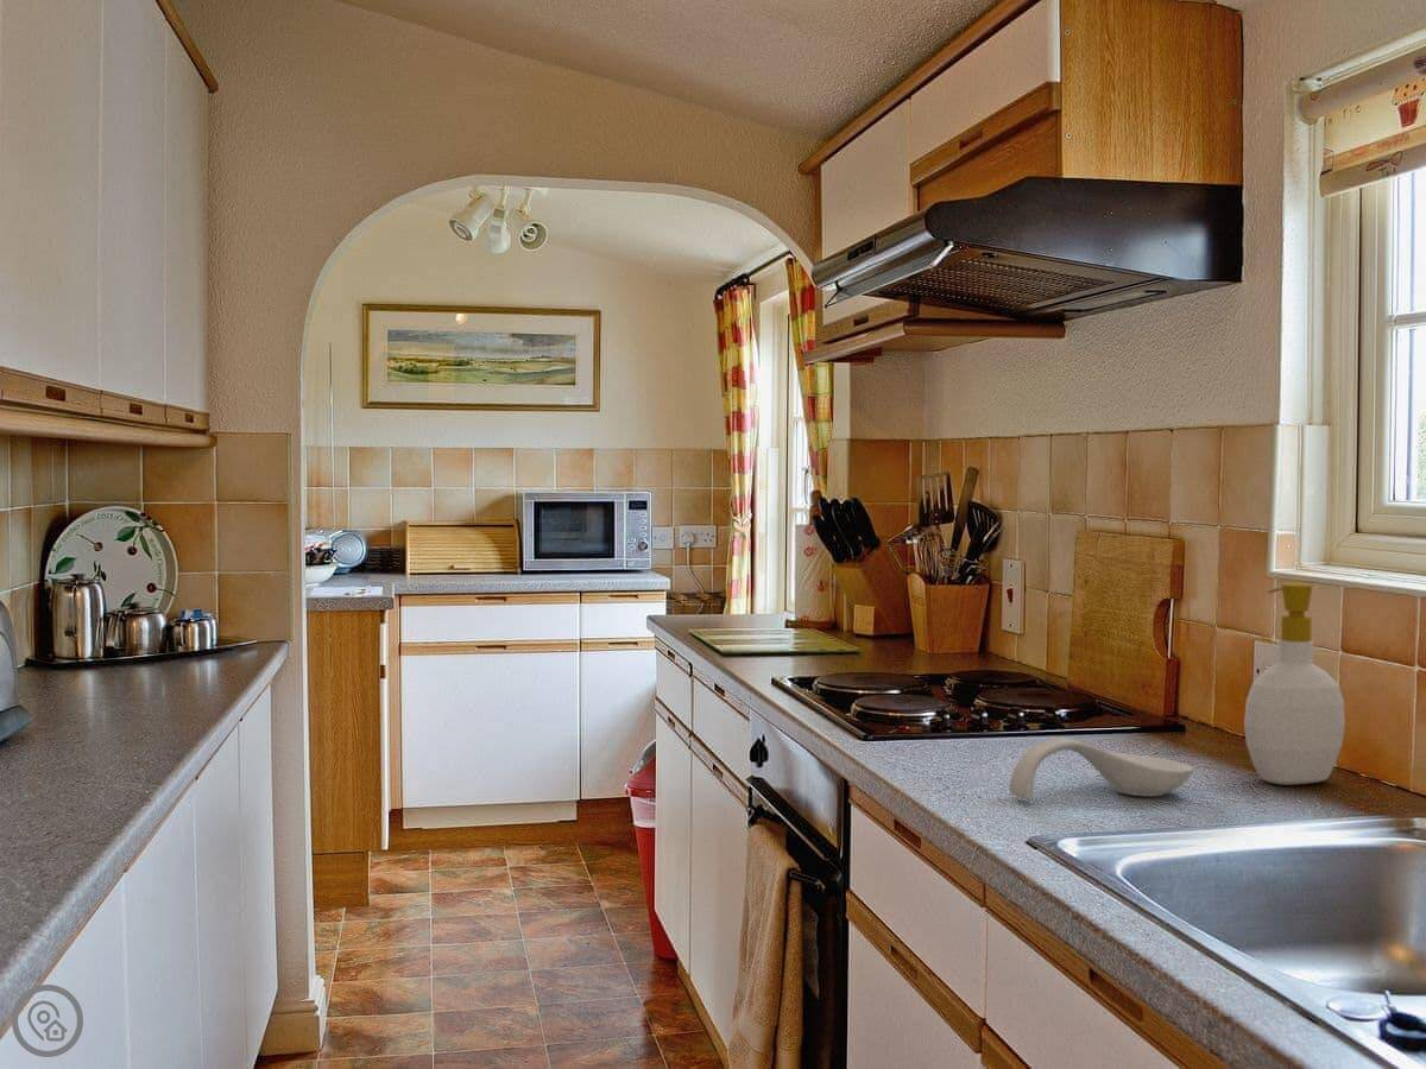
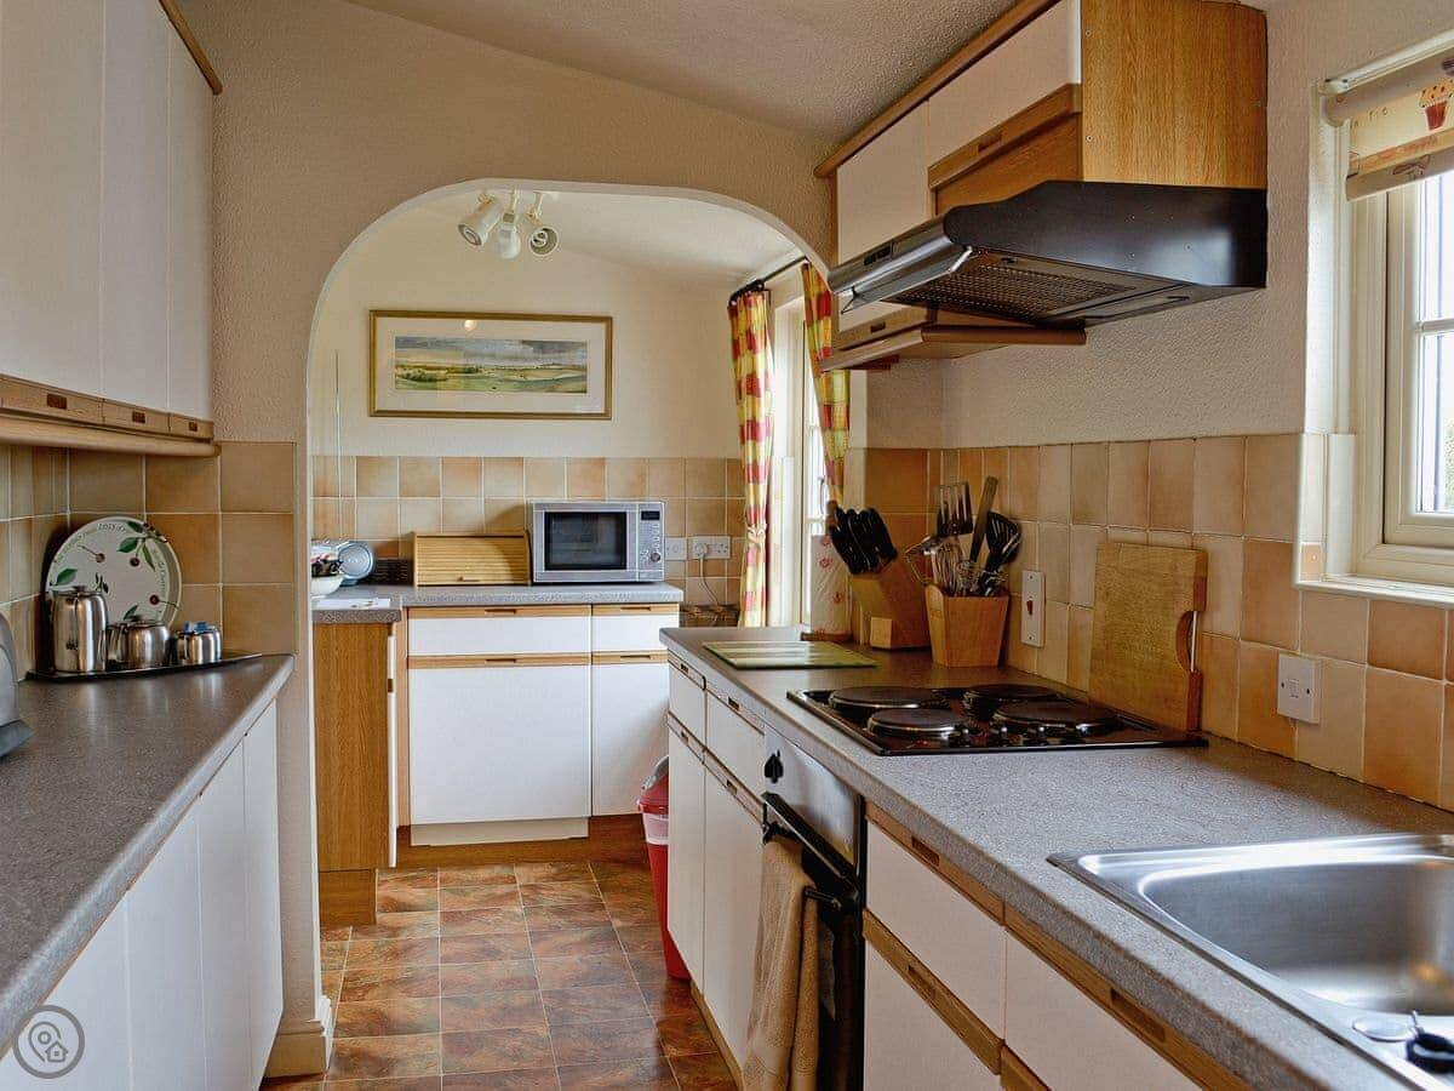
- spoon rest [1008,736,1194,802]
- soap bottle [1243,582,1346,786]
